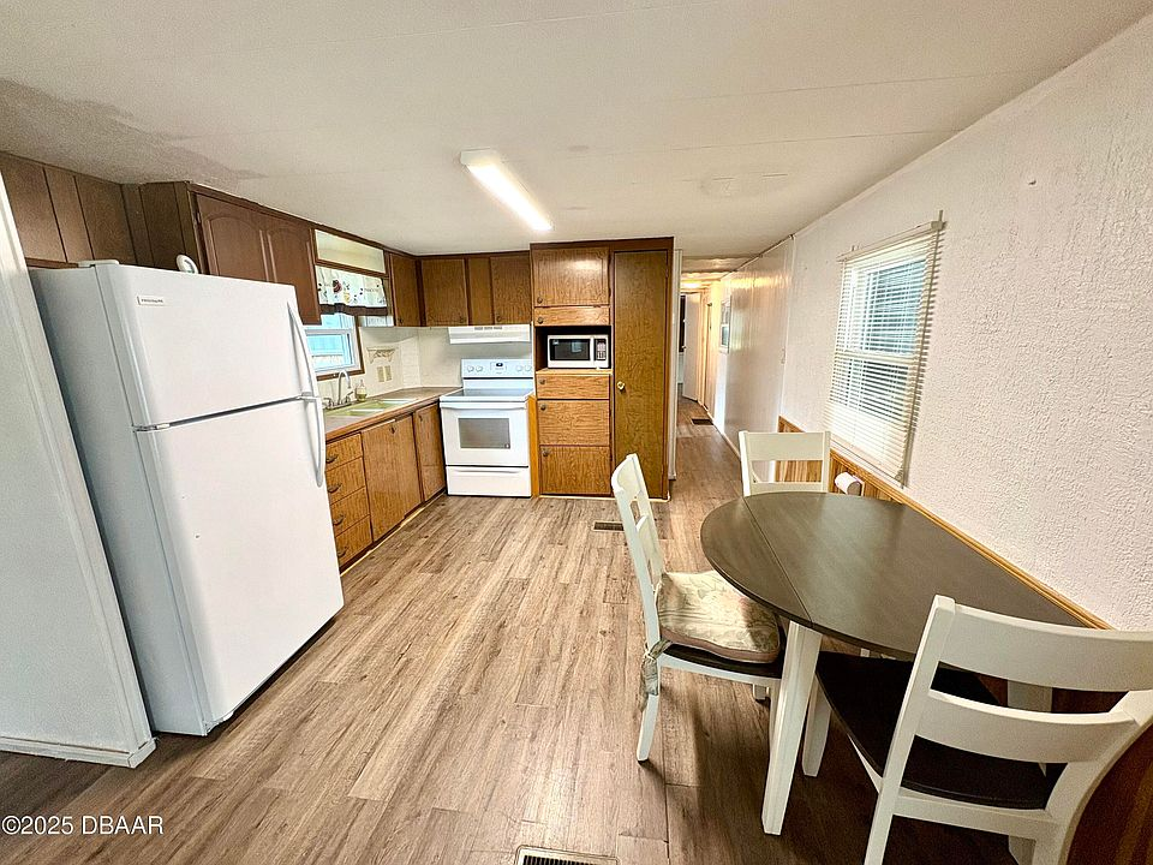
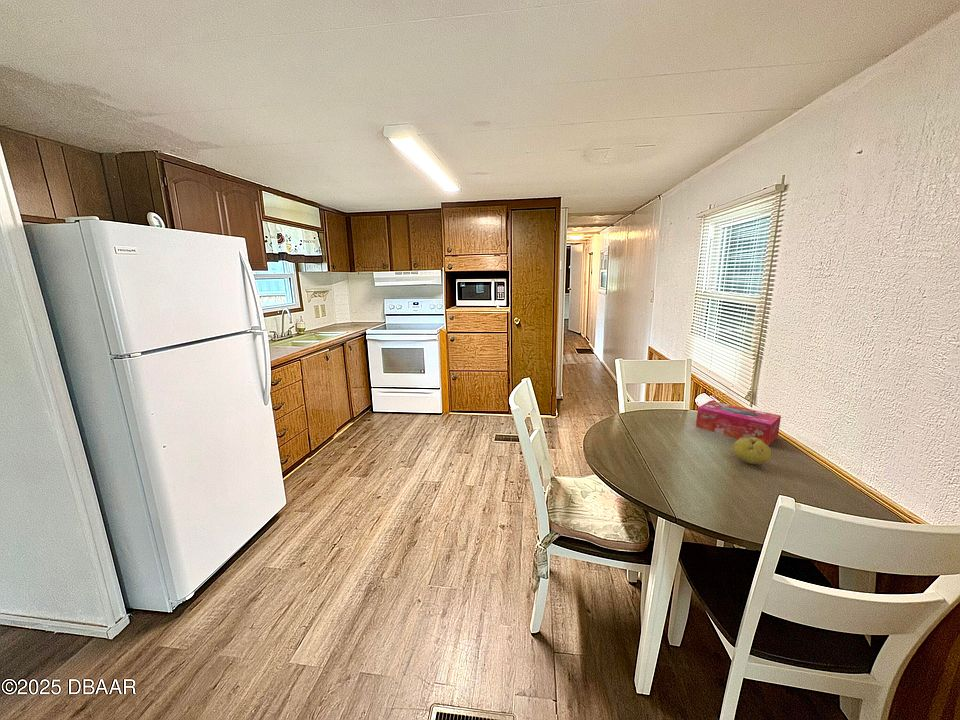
+ tissue box [695,400,782,447]
+ fruit [733,437,772,465]
